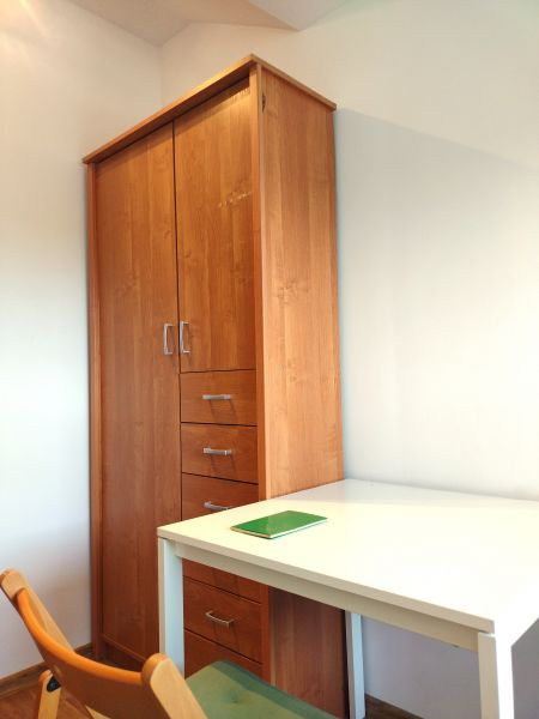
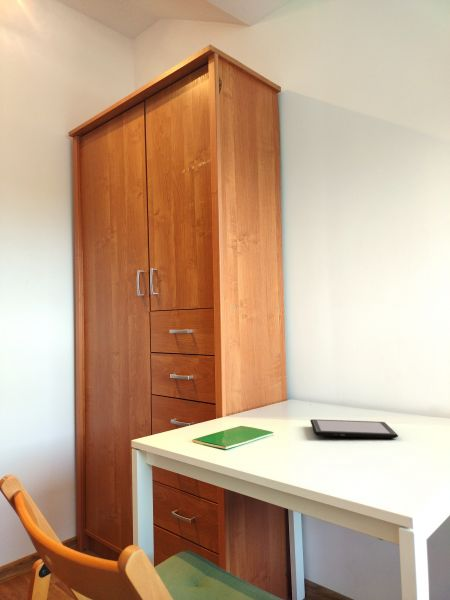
+ tablet [309,418,399,439]
